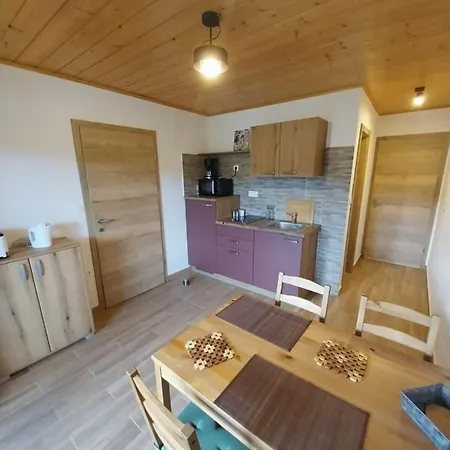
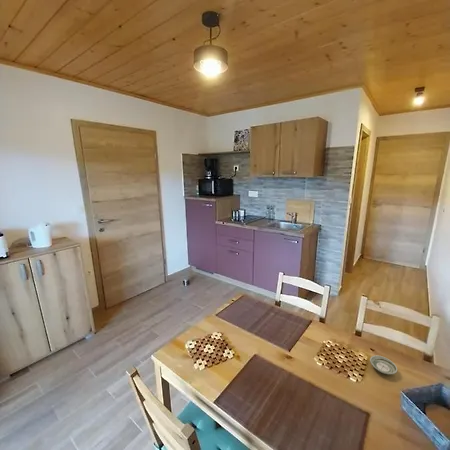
+ saucer [369,355,398,375]
